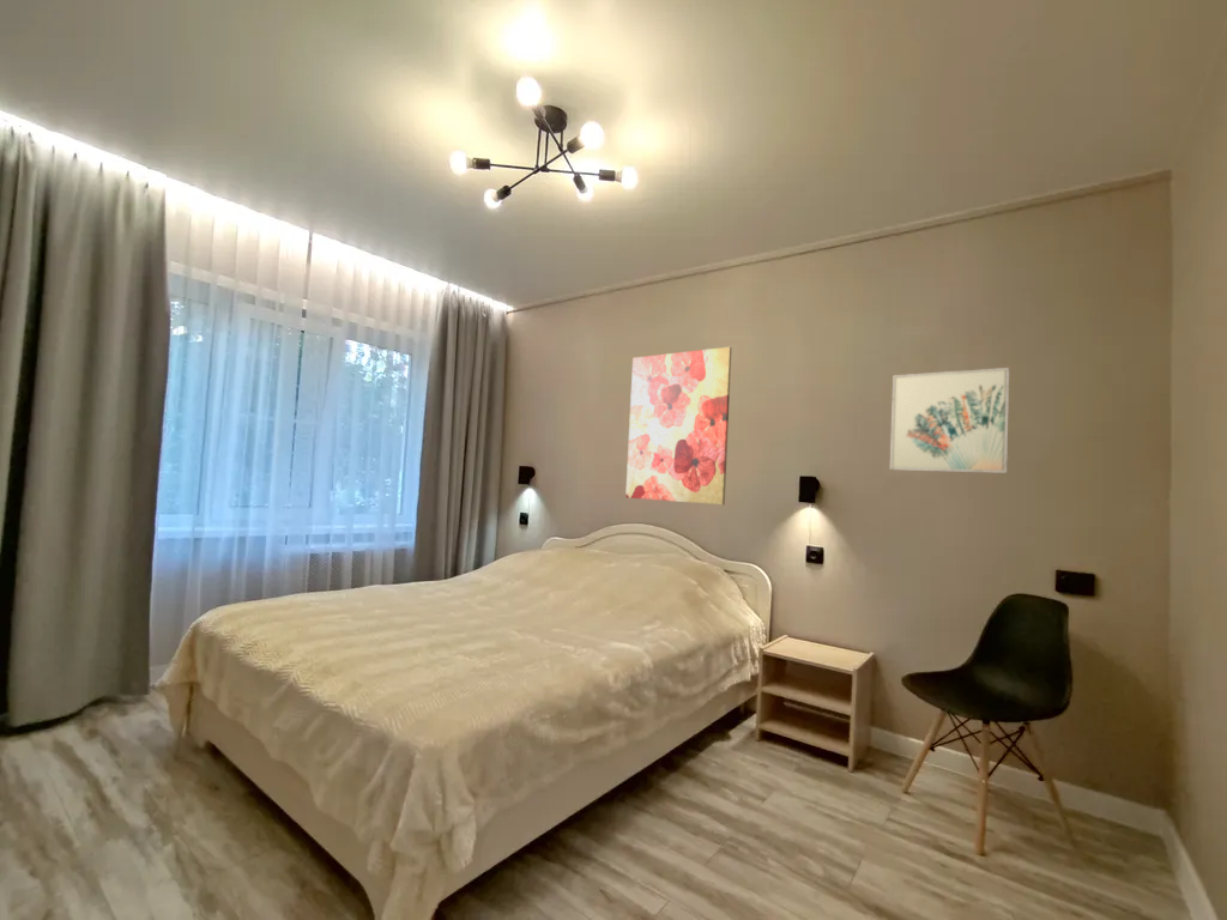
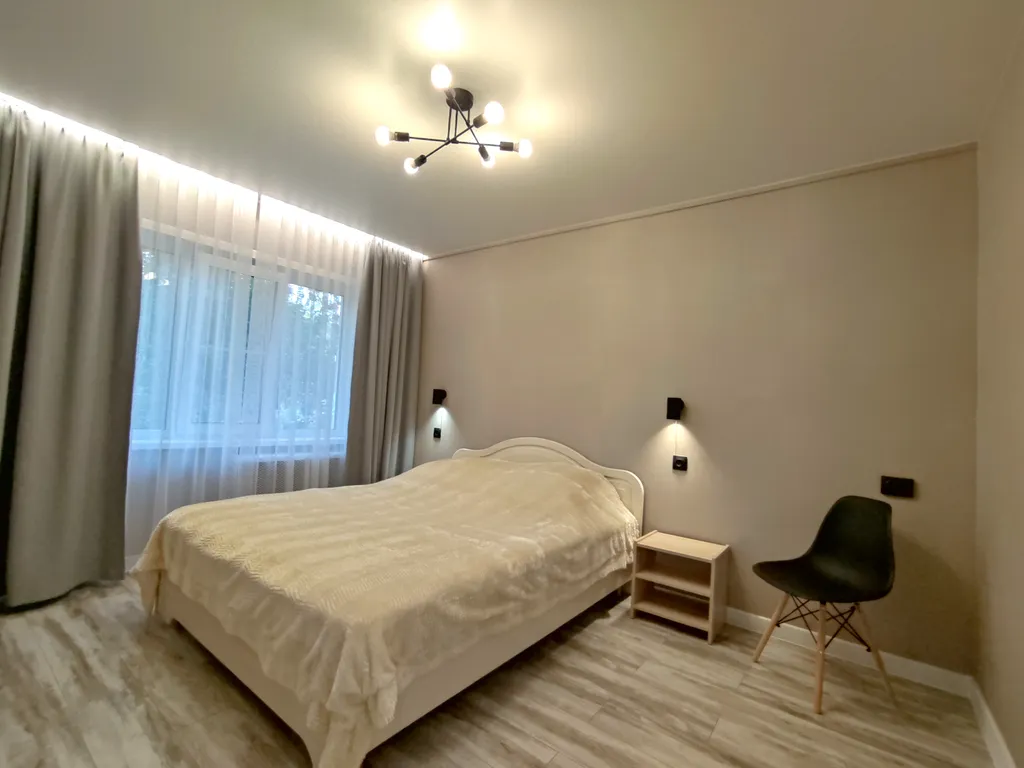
- wall art [624,346,733,506]
- wall art [889,367,1010,474]
